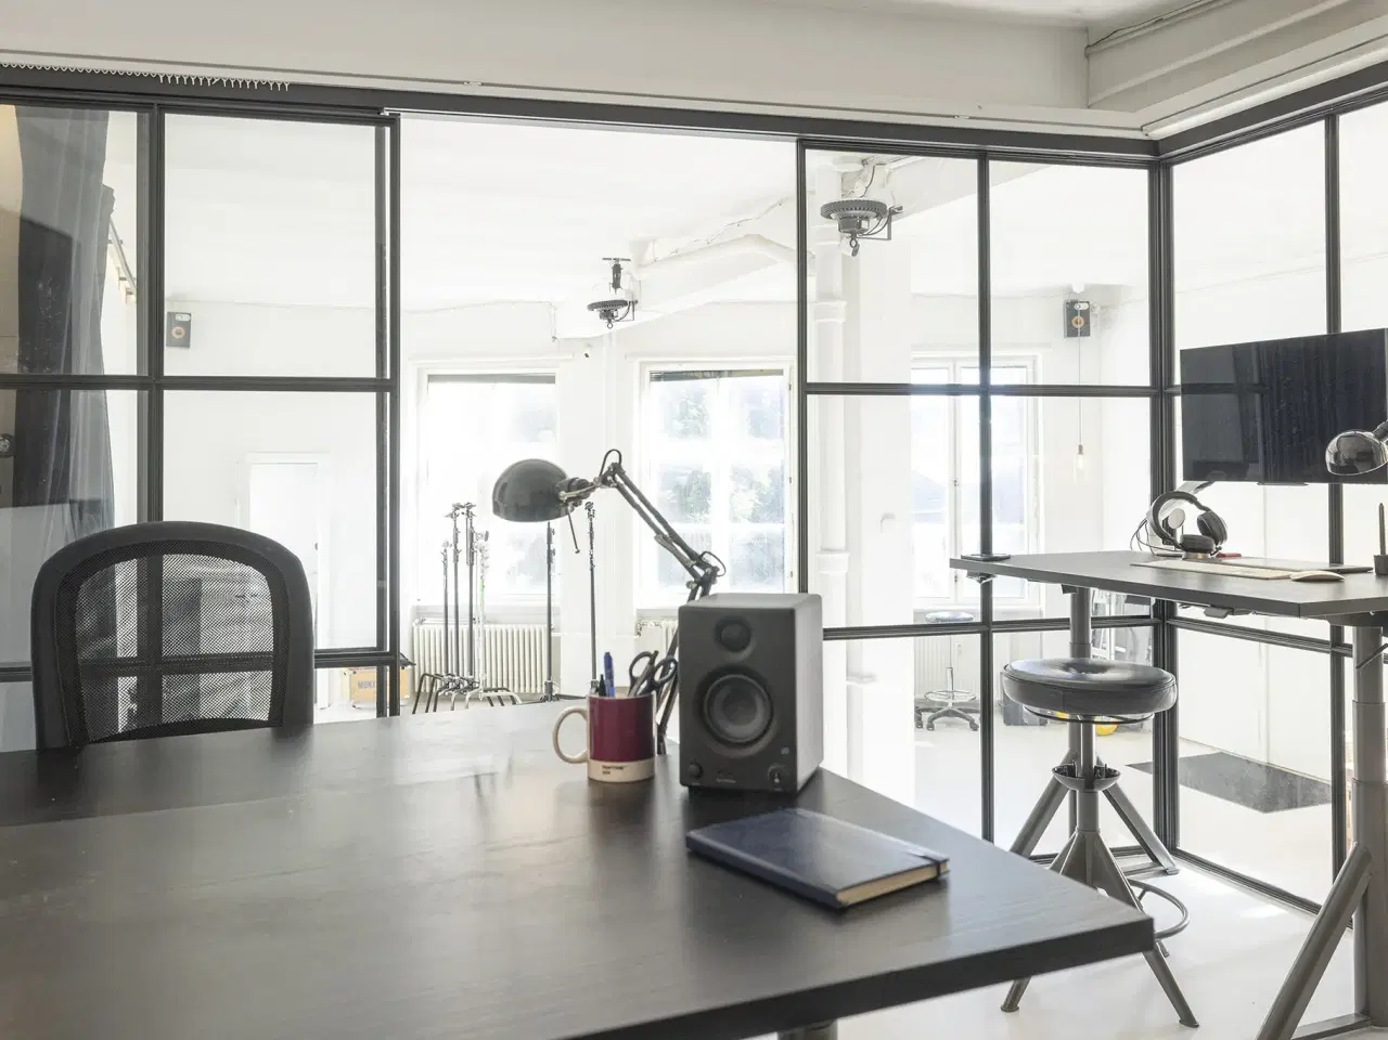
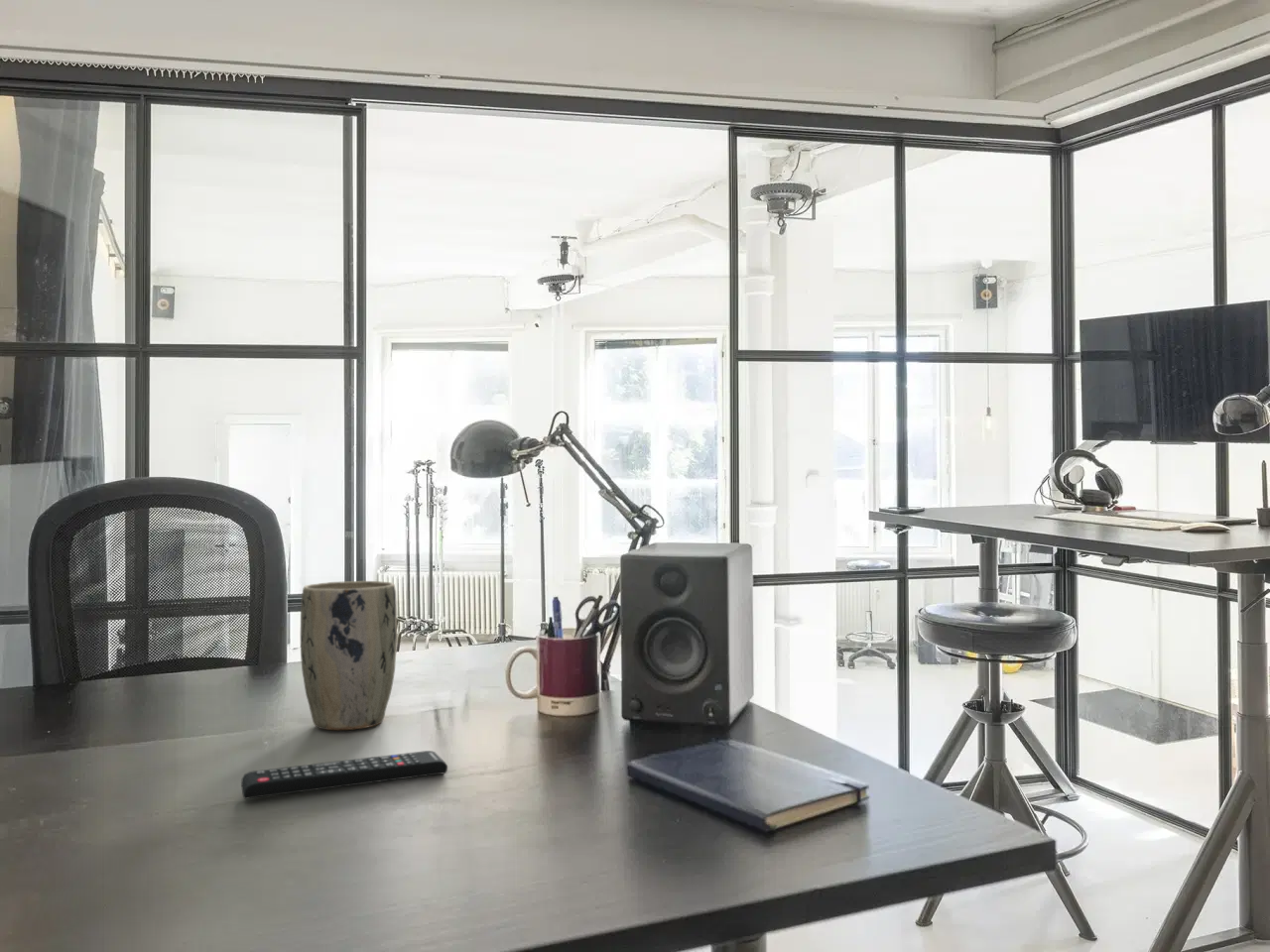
+ remote control [240,750,448,800]
+ plant pot [300,580,398,731]
